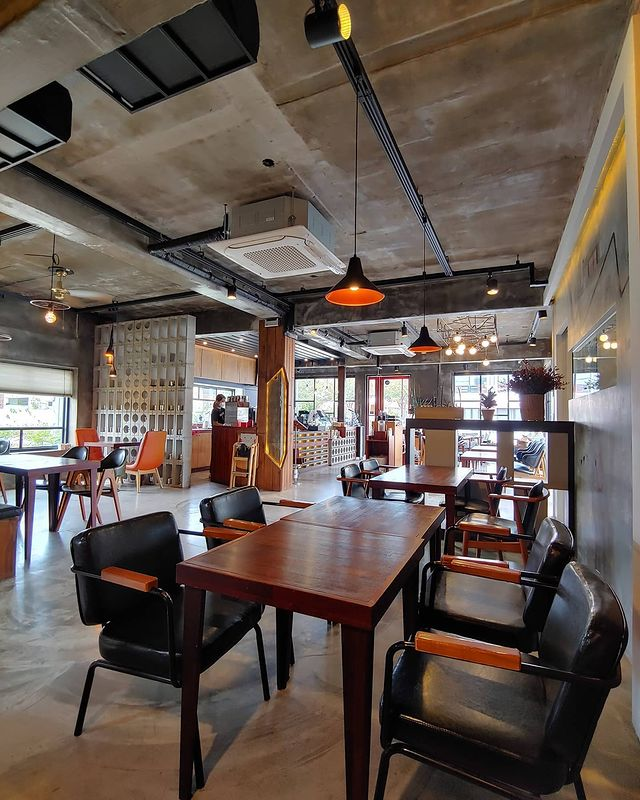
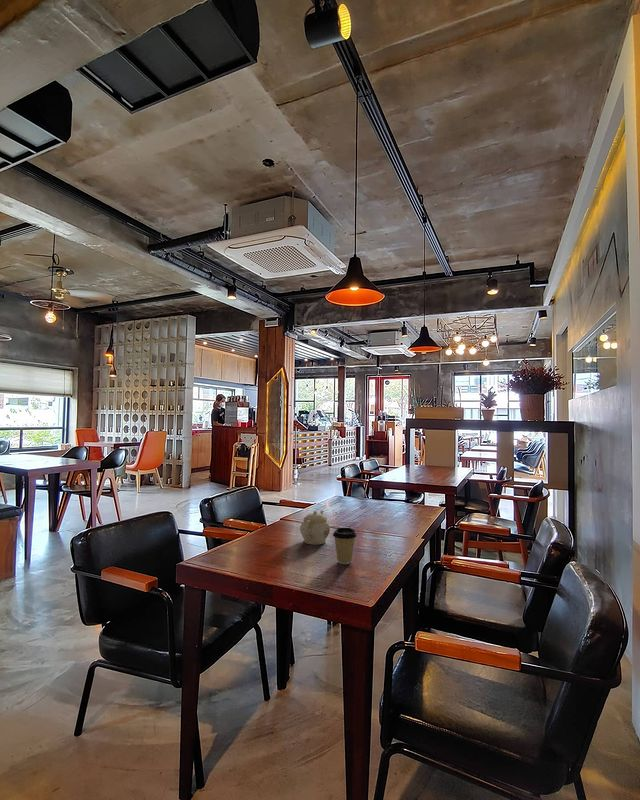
+ coffee cup [332,526,358,565]
+ teapot [299,510,331,546]
